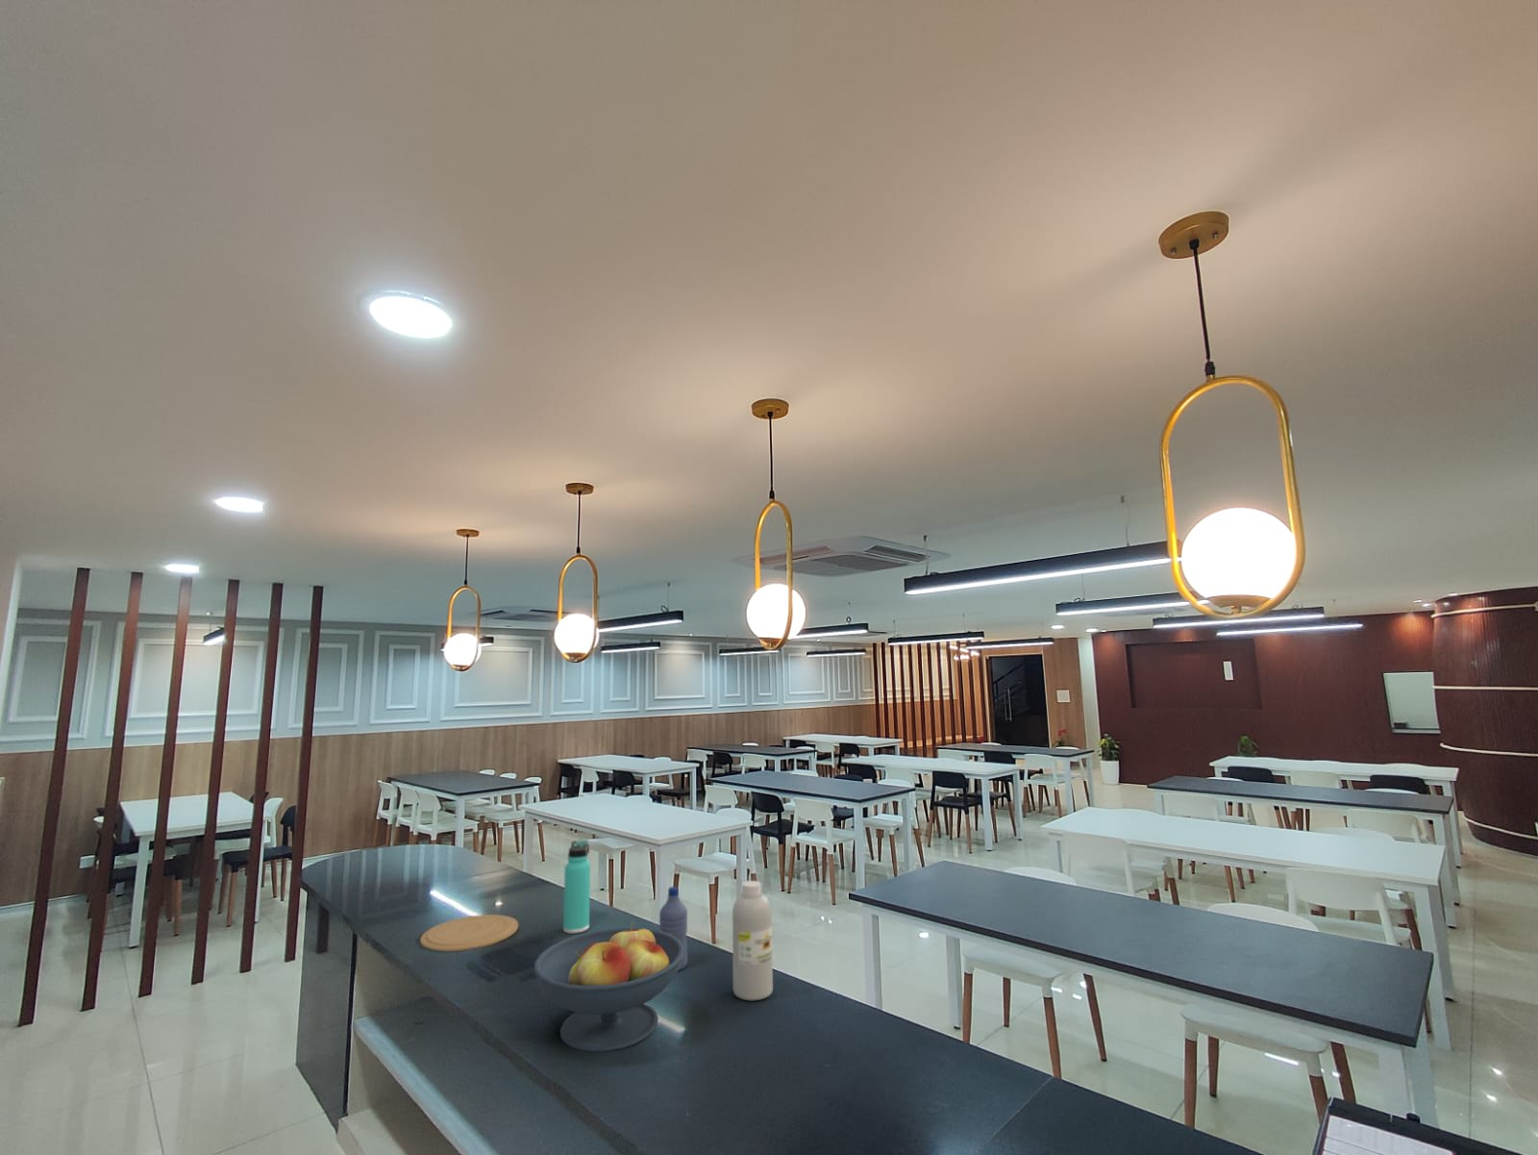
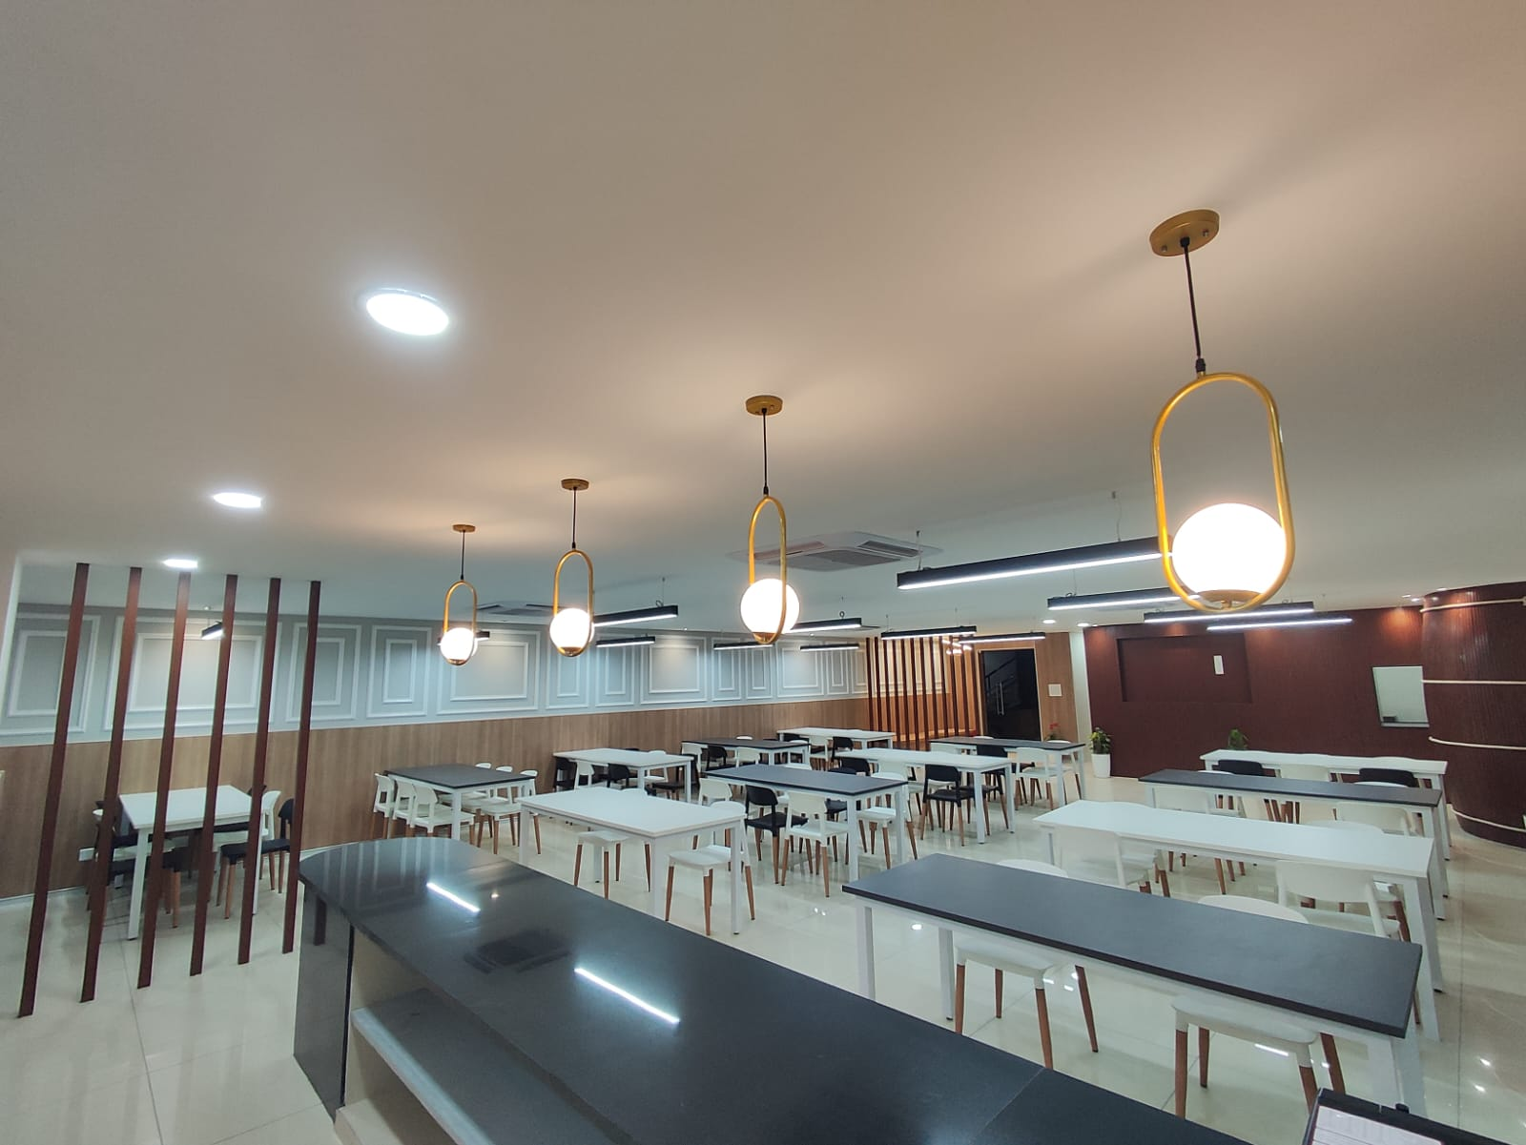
- fruit bowl [534,922,684,1053]
- juice bottle [731,880,774,1001]
- plate [420,914,519,952]
- water bottle [659,886,688,972]
- thermos bottle [563,840,591,934]
